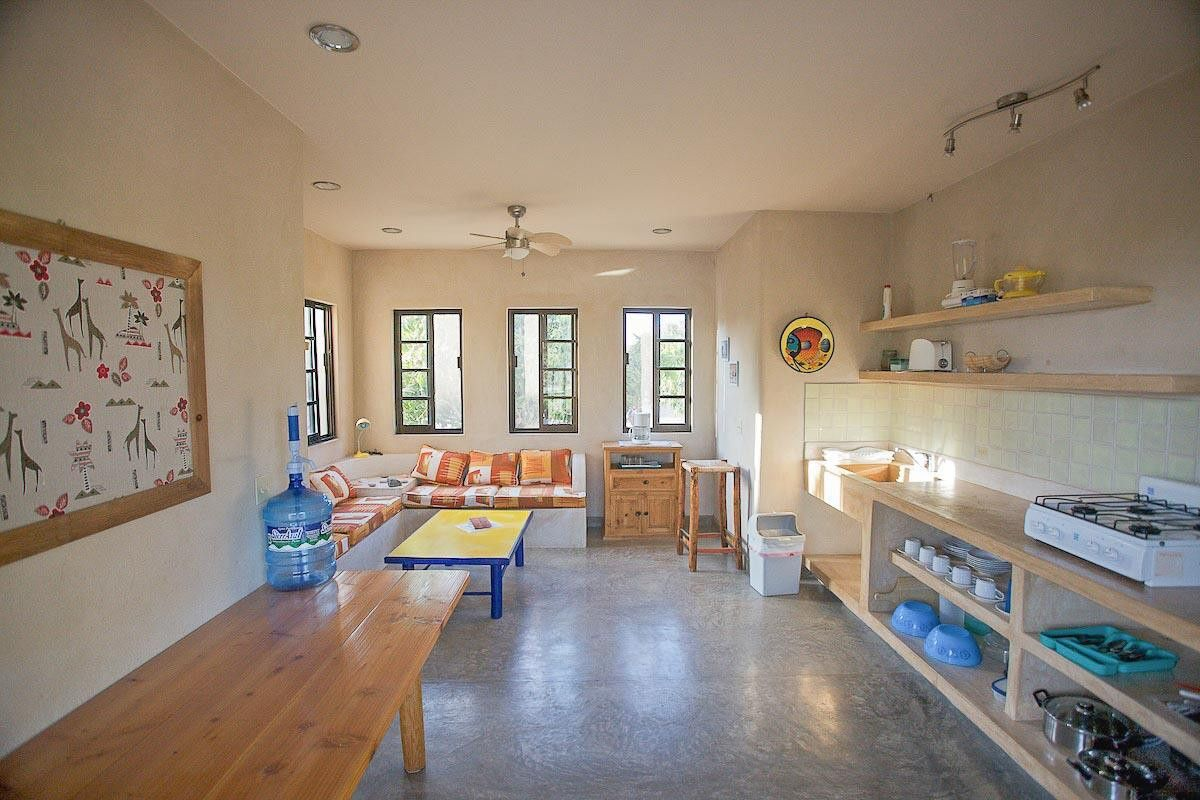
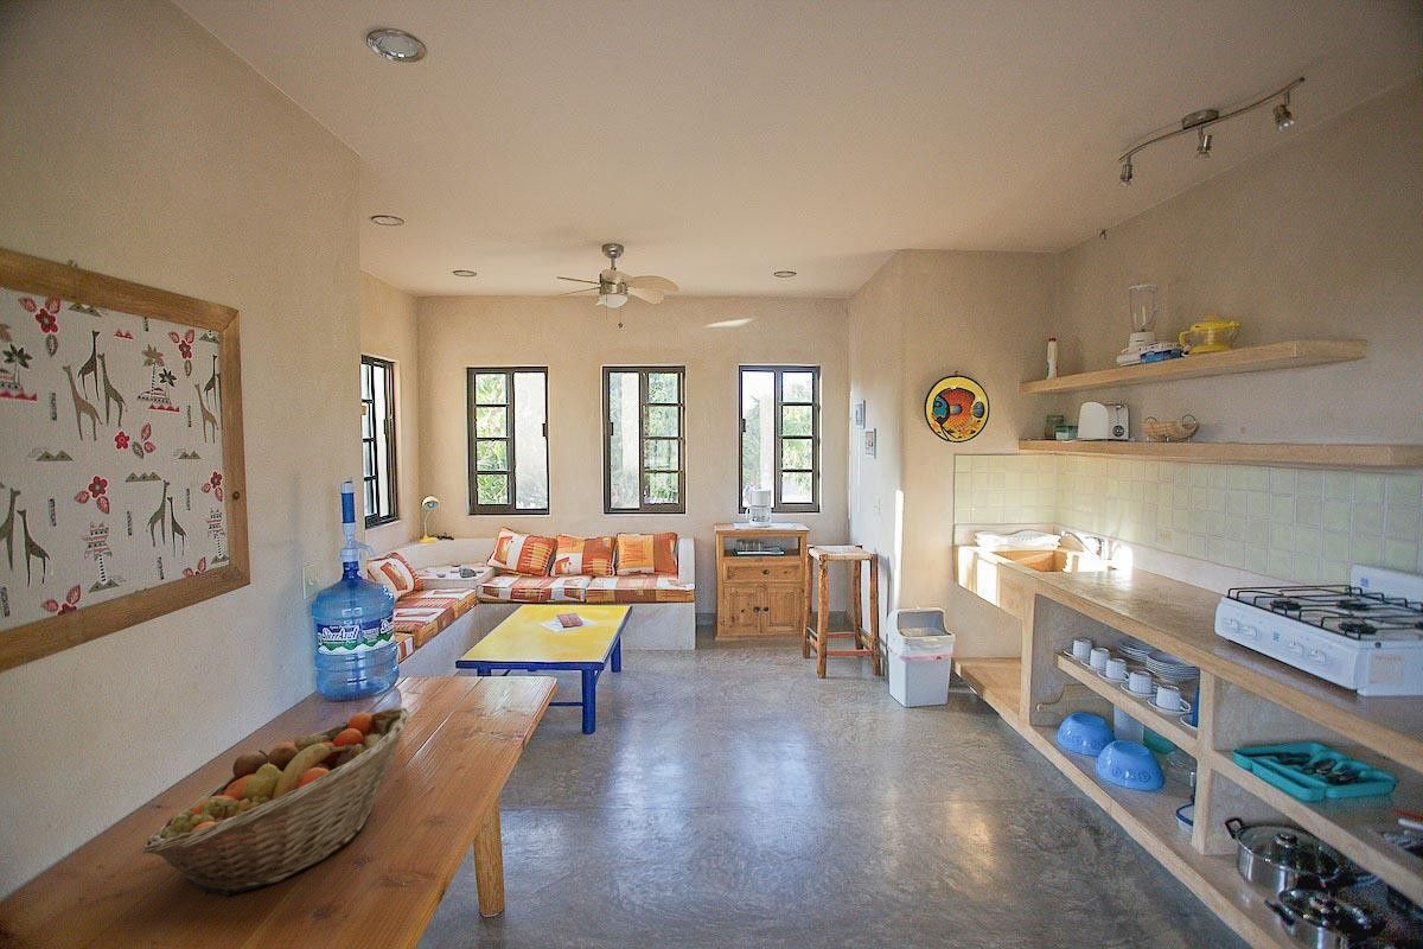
+ fruit basket [142,706,411,898]
